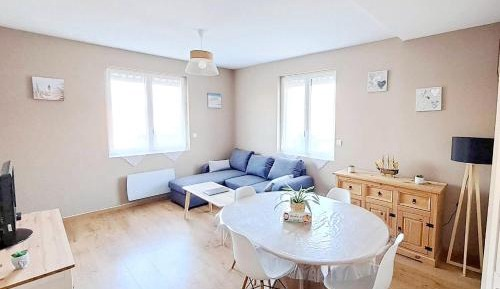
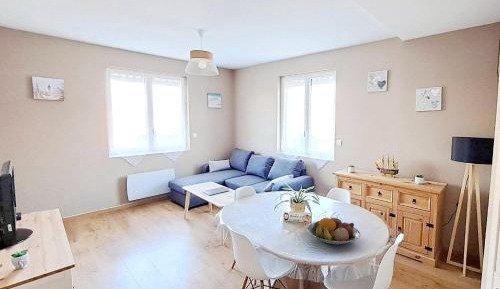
+ fruit bowl [306,216,361,246]
